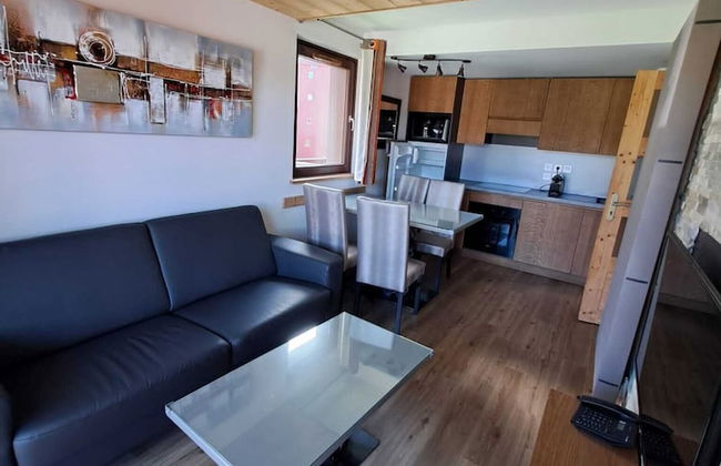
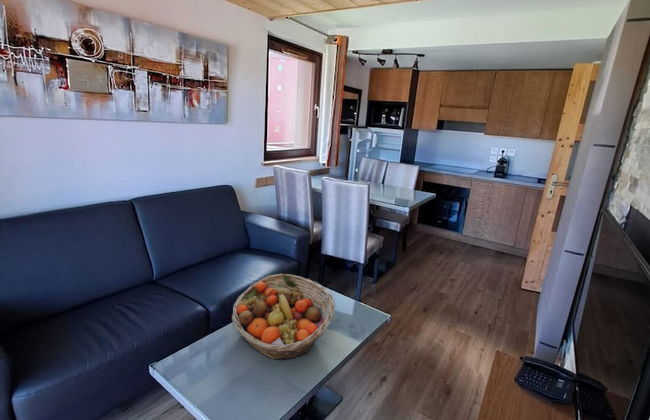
+ fruit basket [231,273,336,361]
